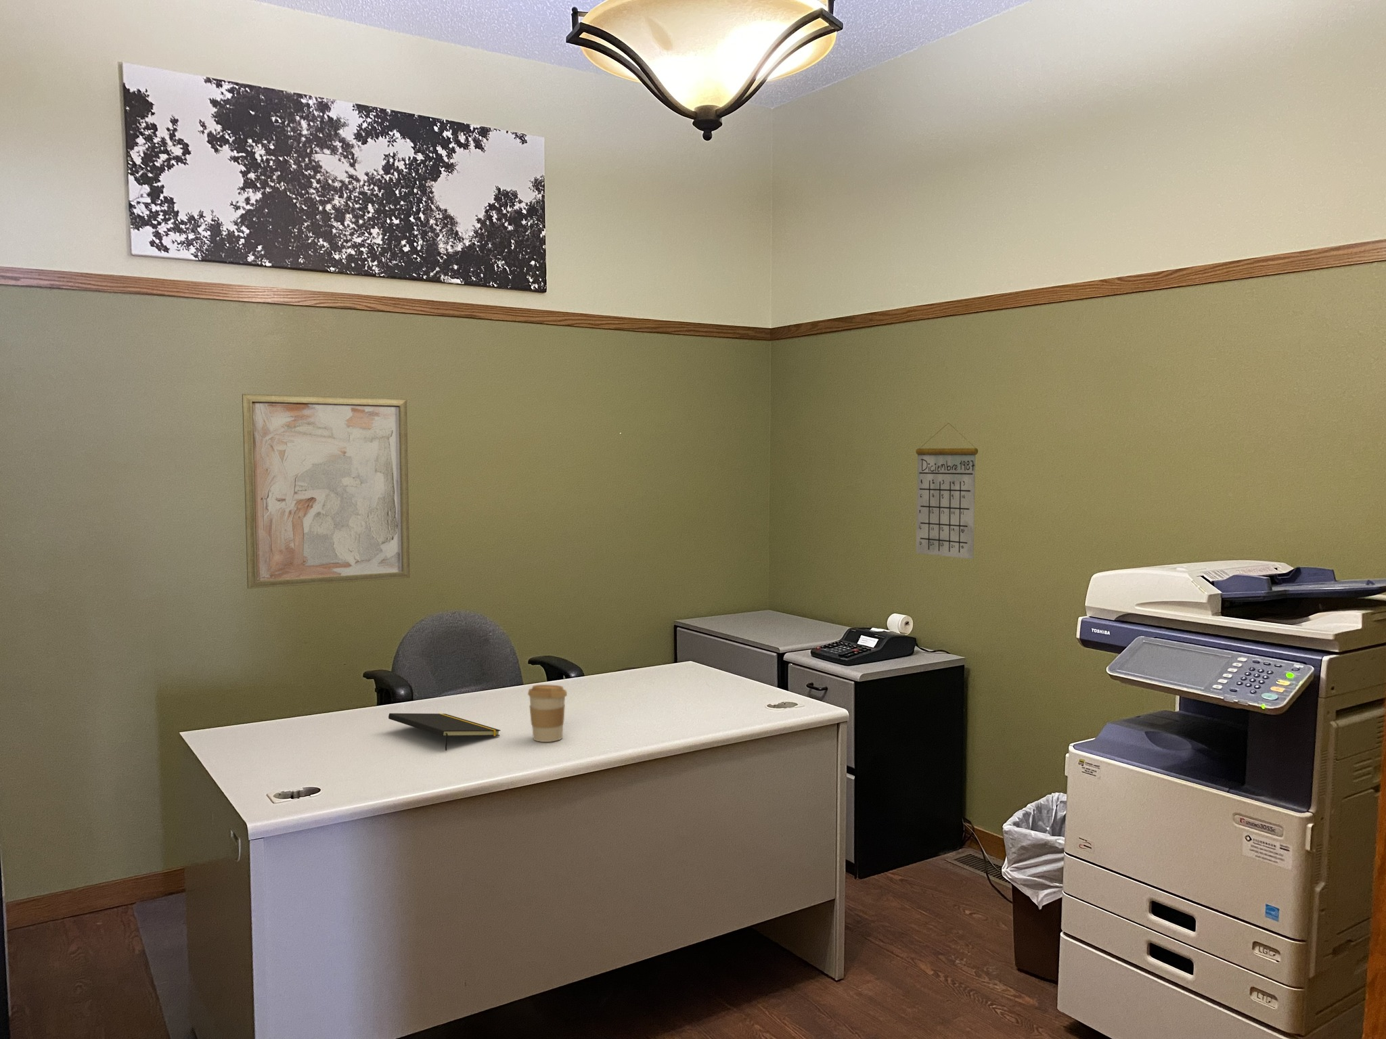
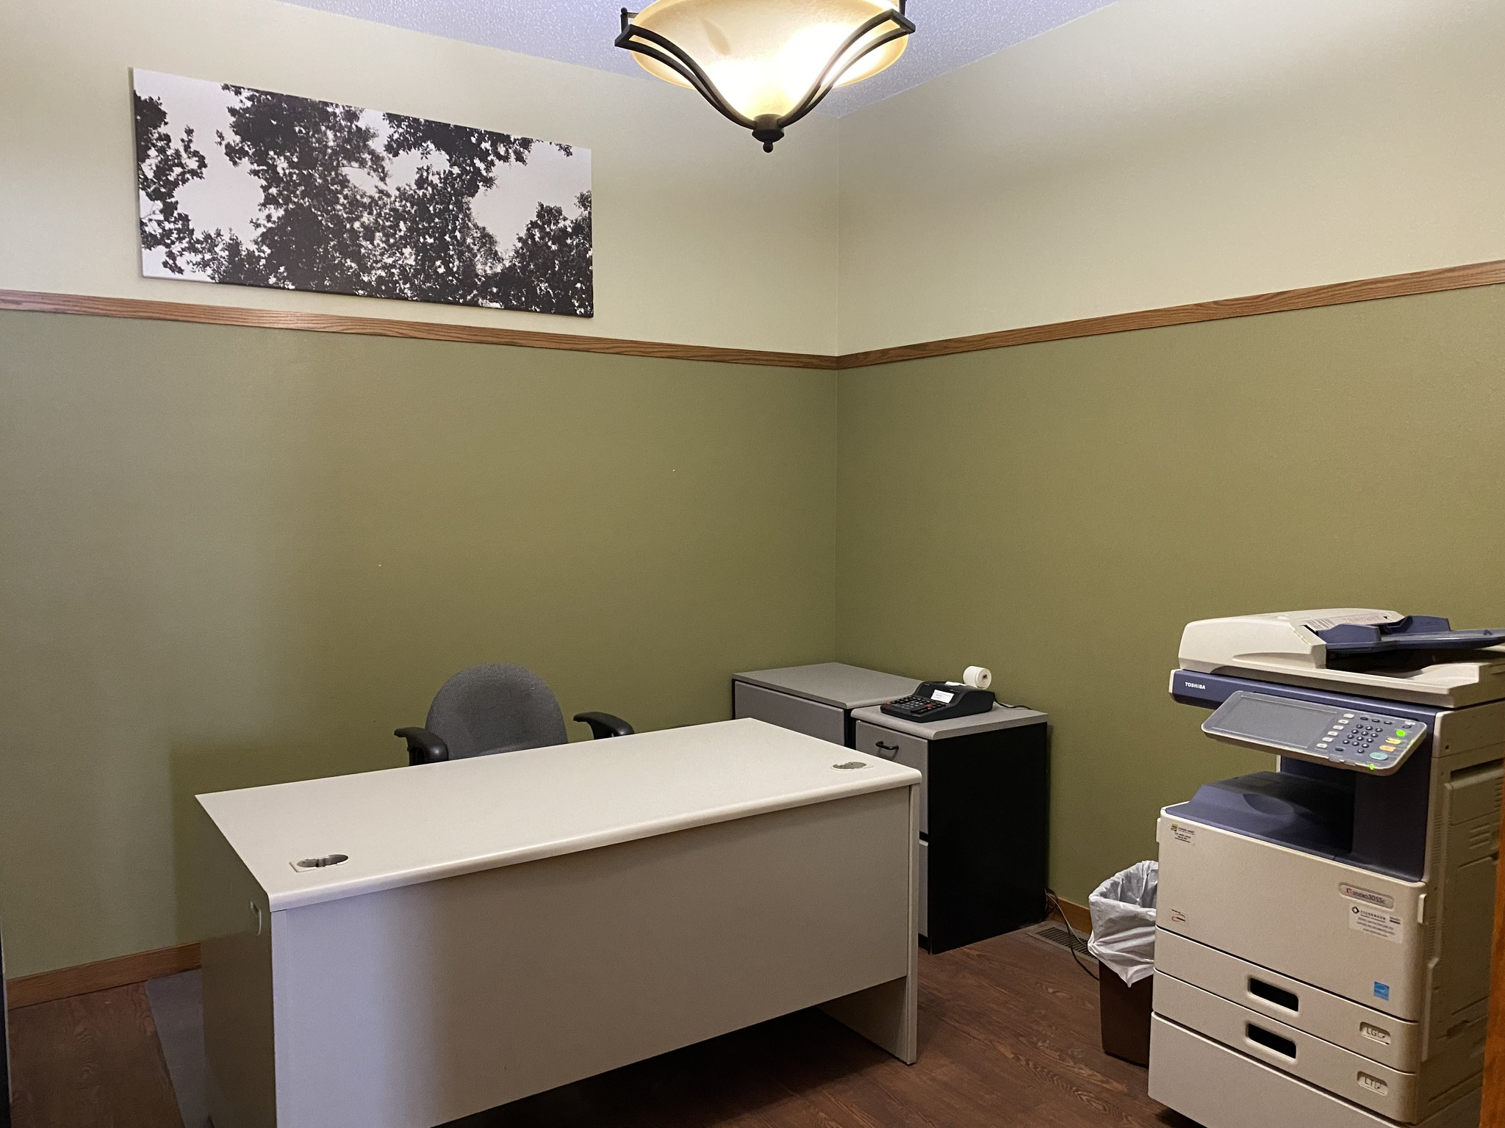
- coffee cup [527,684,567,743]
- notepad [387,713,502,751]
- wall art [241,393,410,589]
- calendar [915,422,979,560]
